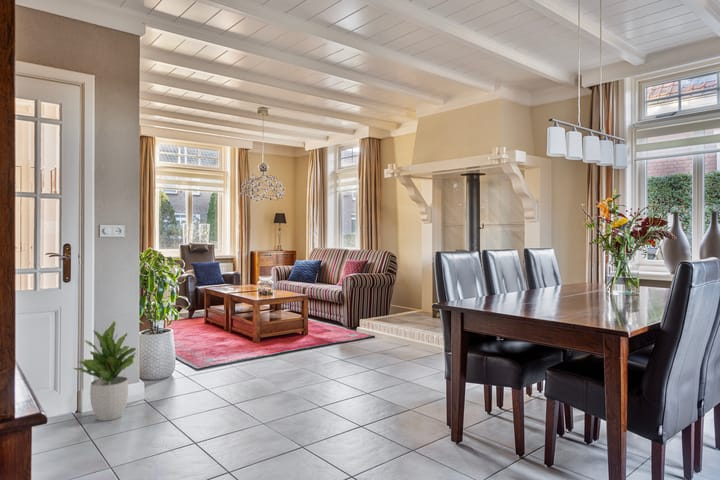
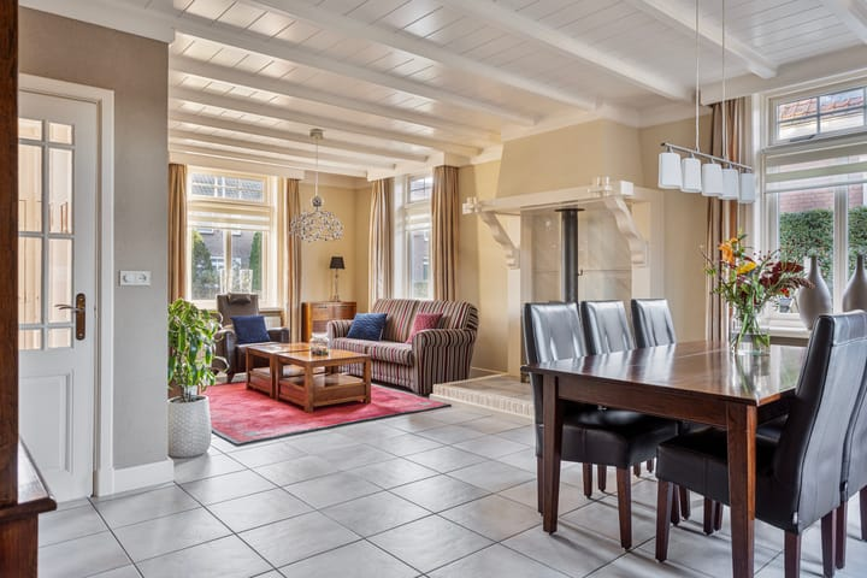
- potted plant [72,320,137,422]
